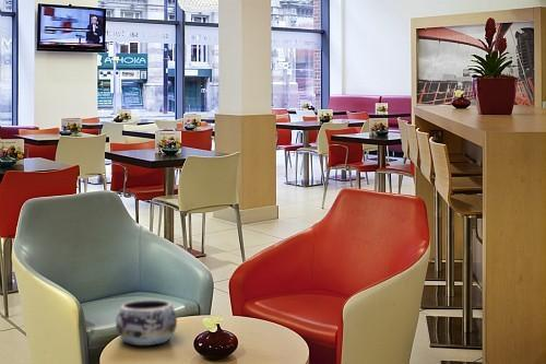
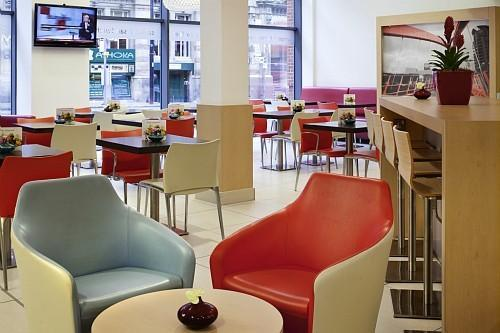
- decorative bowl [115,298,178,347]
